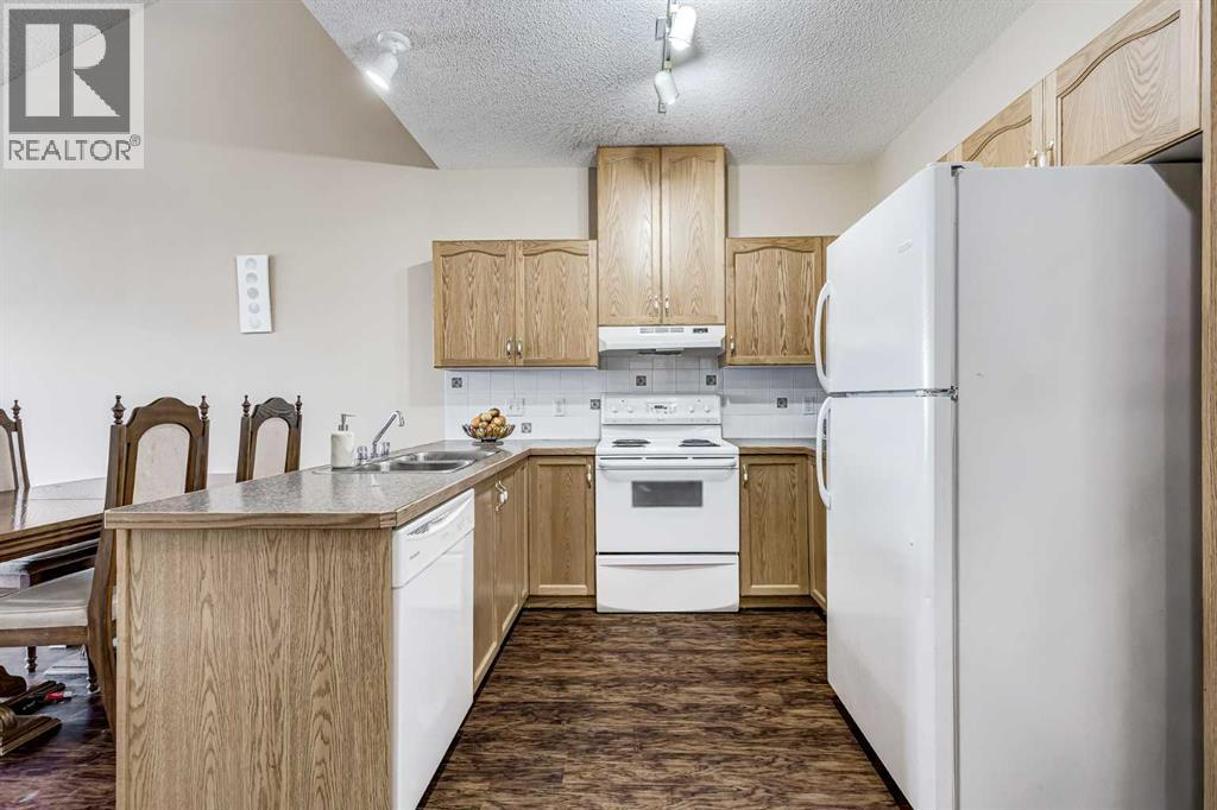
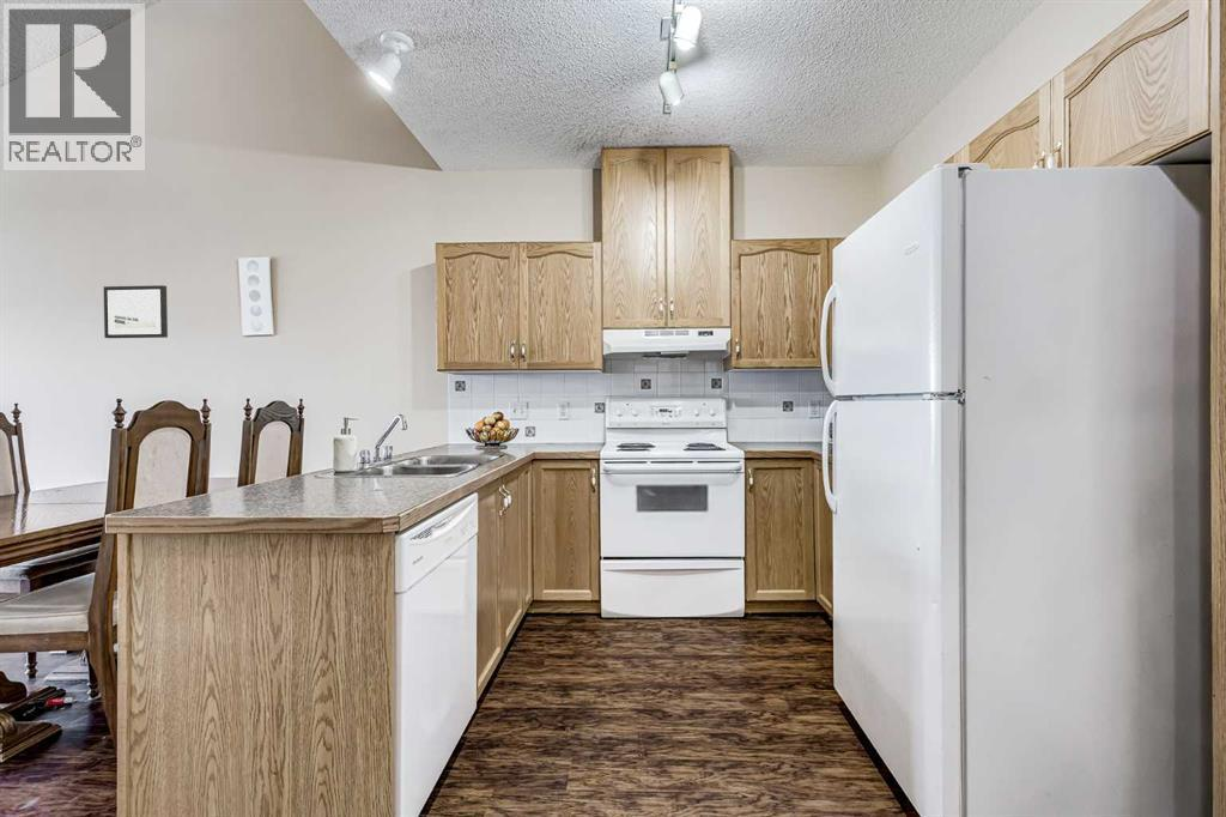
+ wall art [103,284,169,339]
